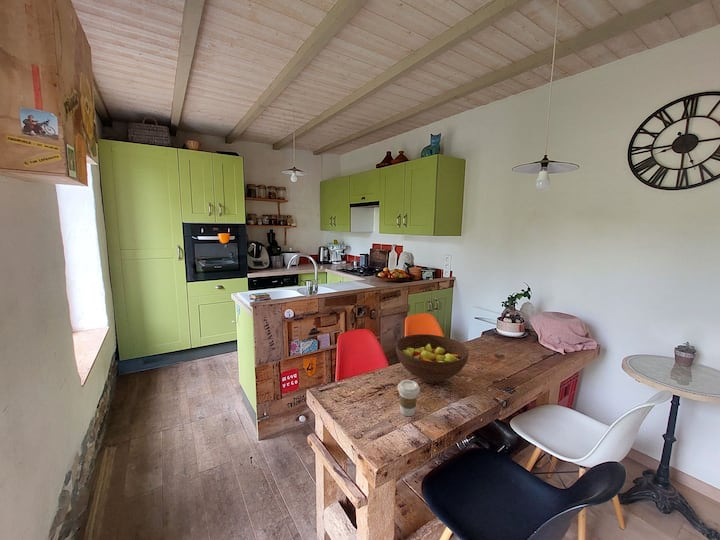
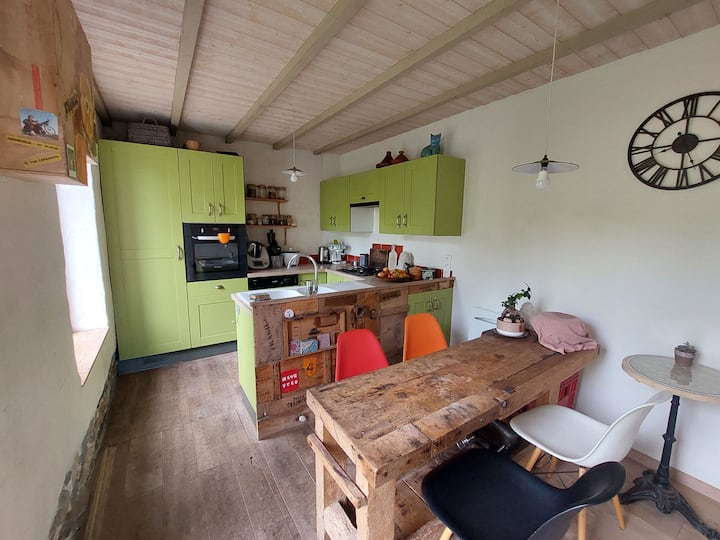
- fruit bowl [395,333,469,384]
- coffee cup [397,379,421,417]
